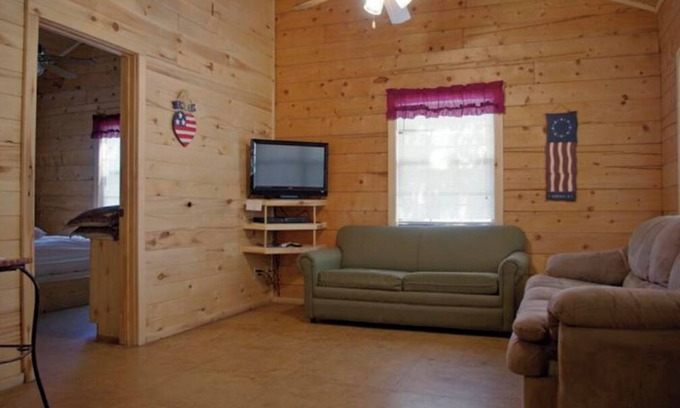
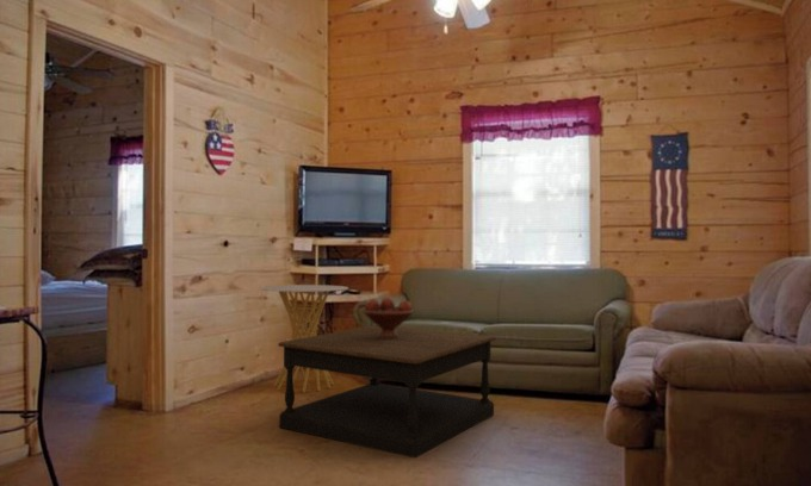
+ side table [258,284,349,394]
+ fruit bowl [361,297,415,338]
+ coffee table [277,324,497,459]
